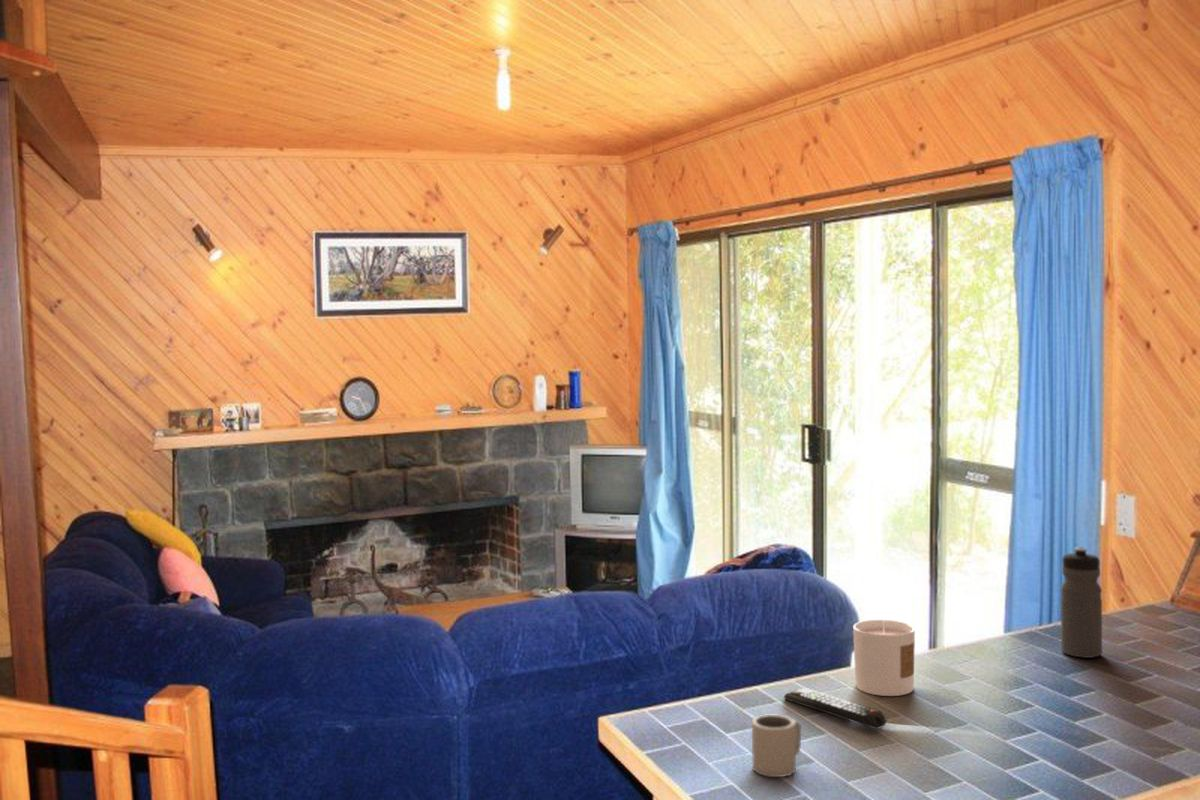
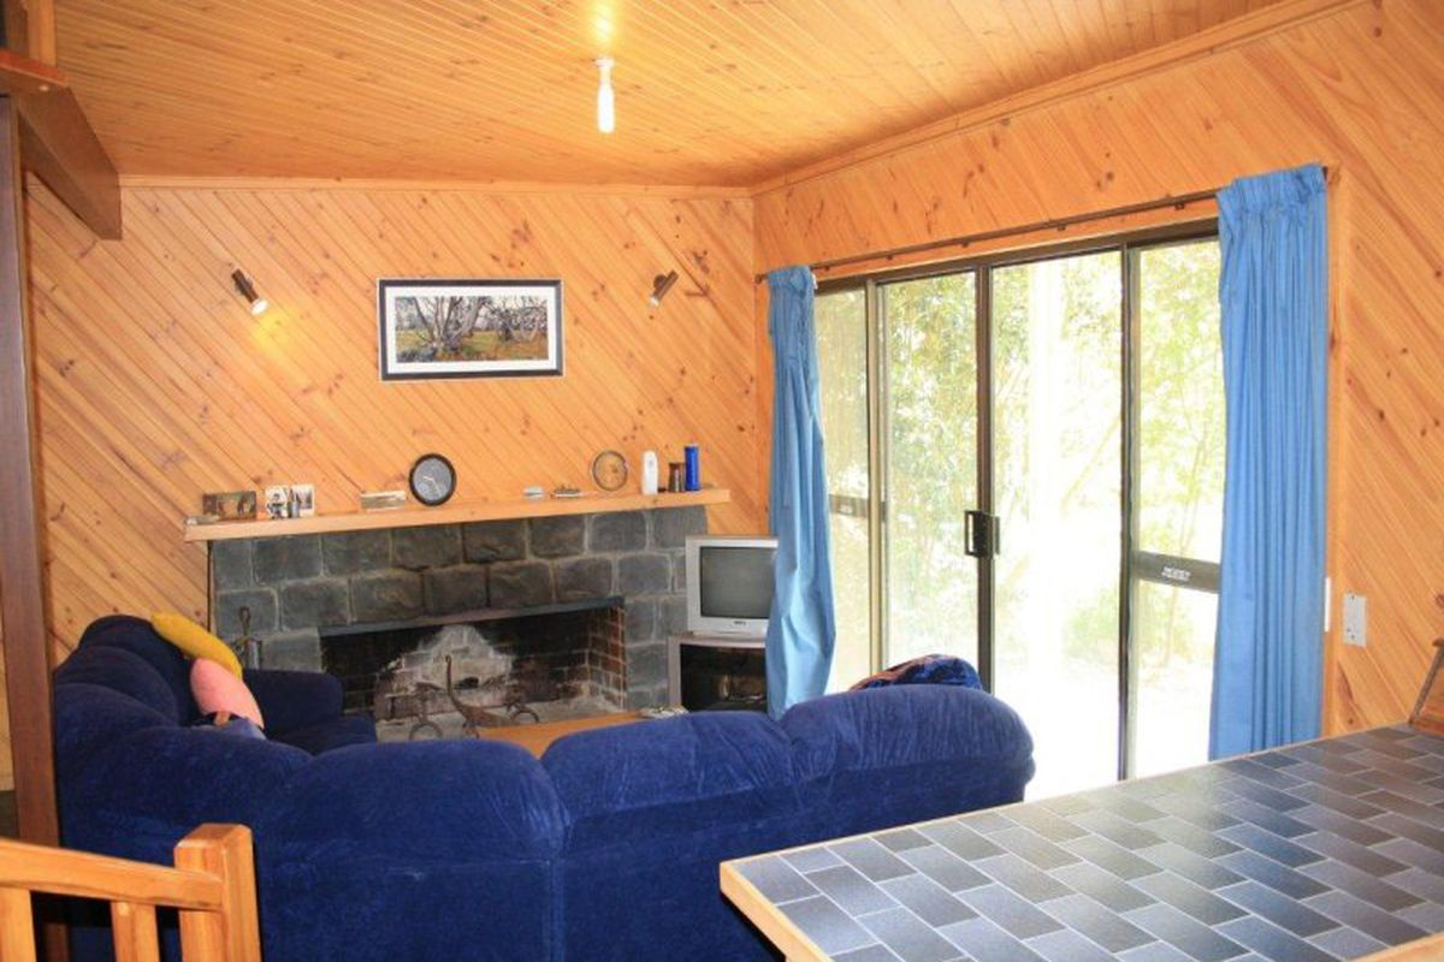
- candle [852,615,916,697]
- remote control [783,687,887,730]
- water bottle [1060,546,1103,659]
- cup [751,713,802,778]
